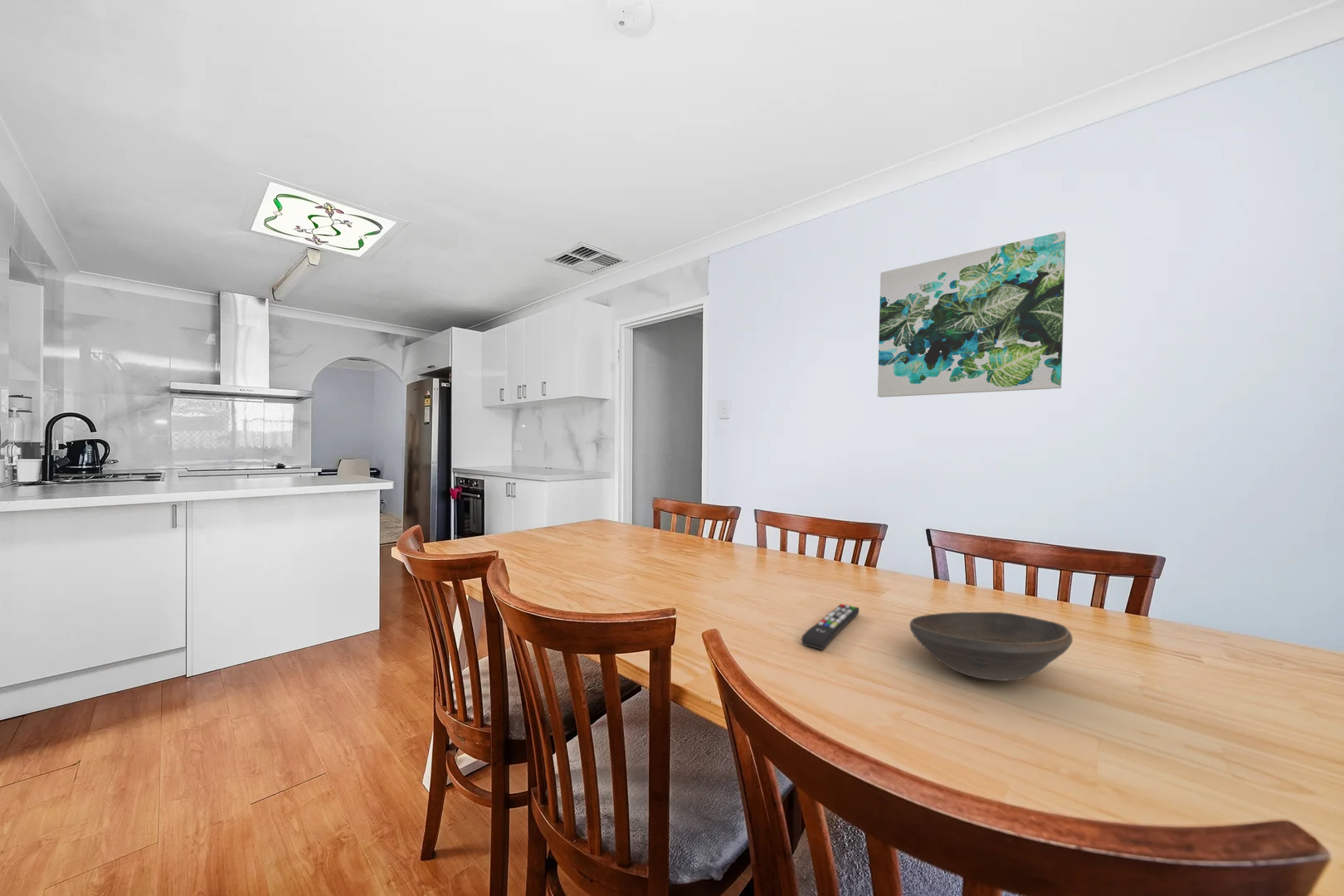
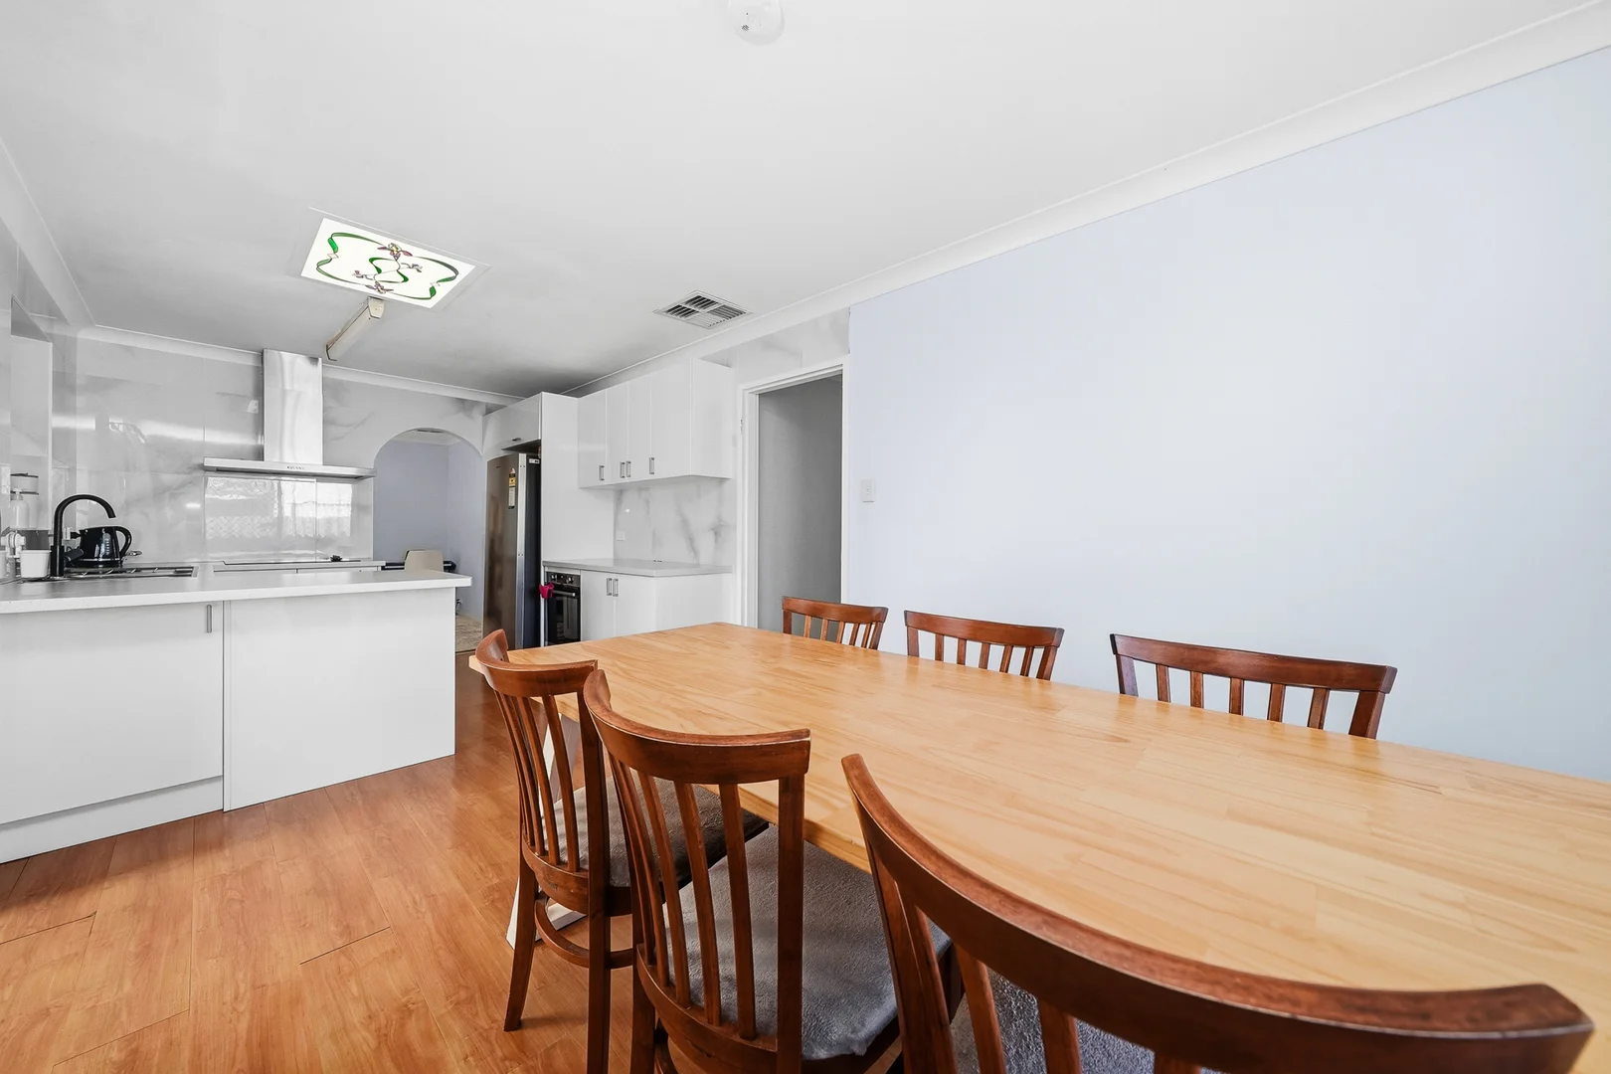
- bowl [908,611,1074,681]
- wall art [877,231,1067,398]
- remote control [801,603,860,650]
